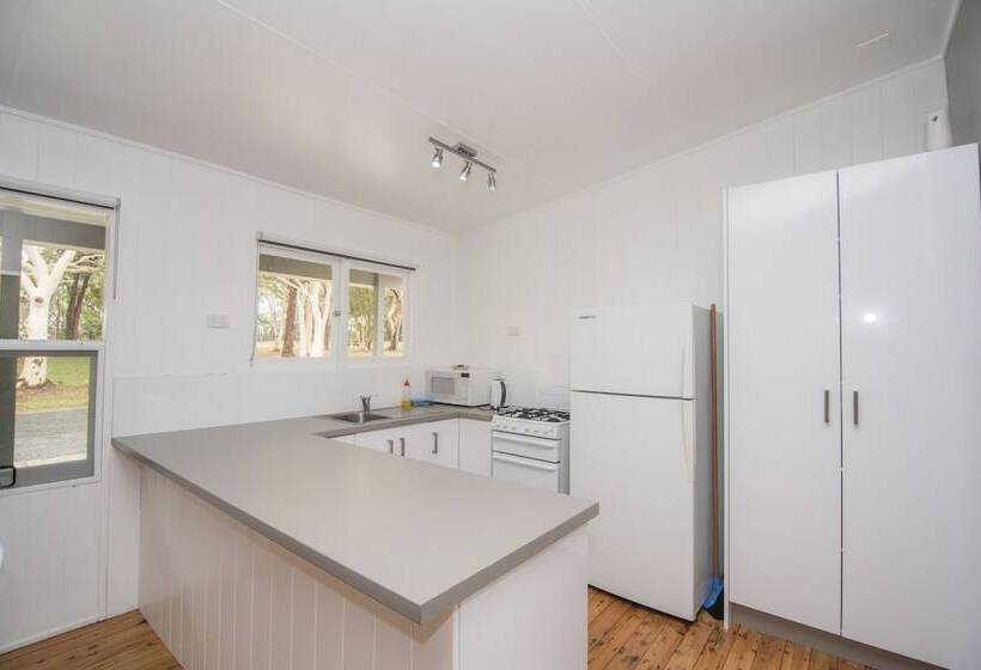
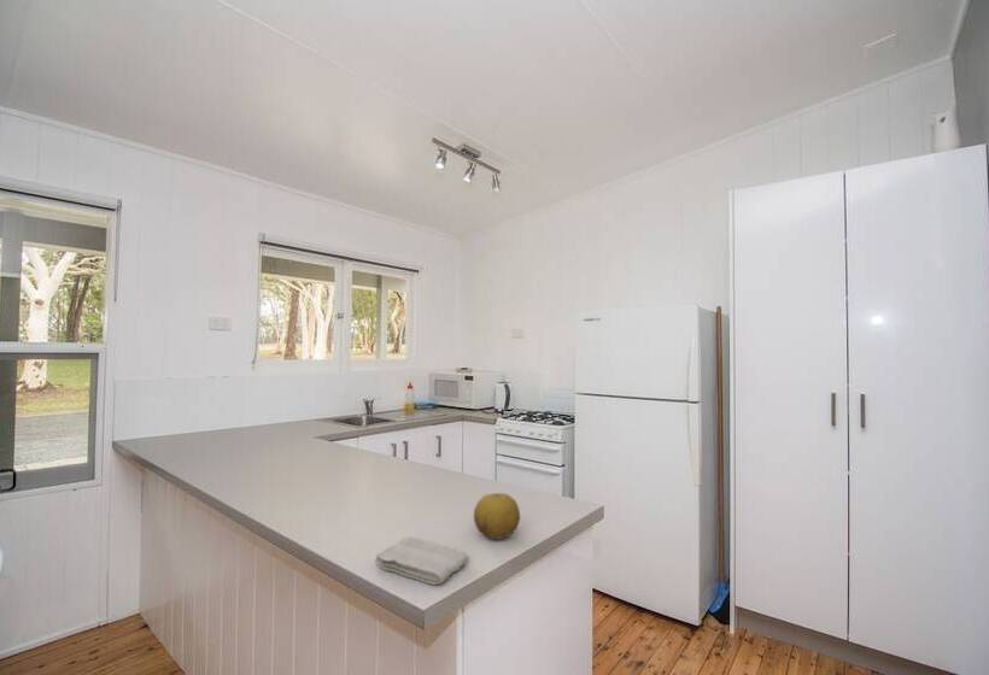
+ fruit [473,492,521,540]
+ washcloth [373,535,470,586]
